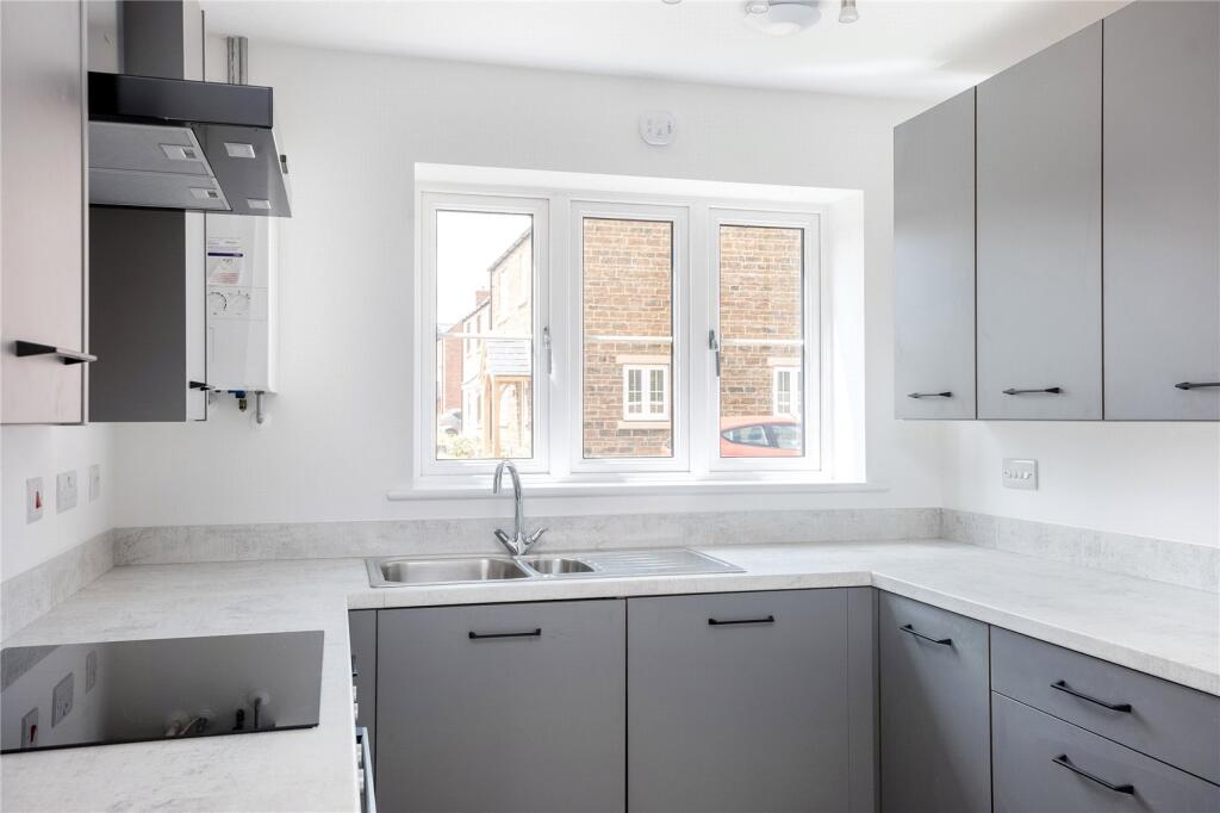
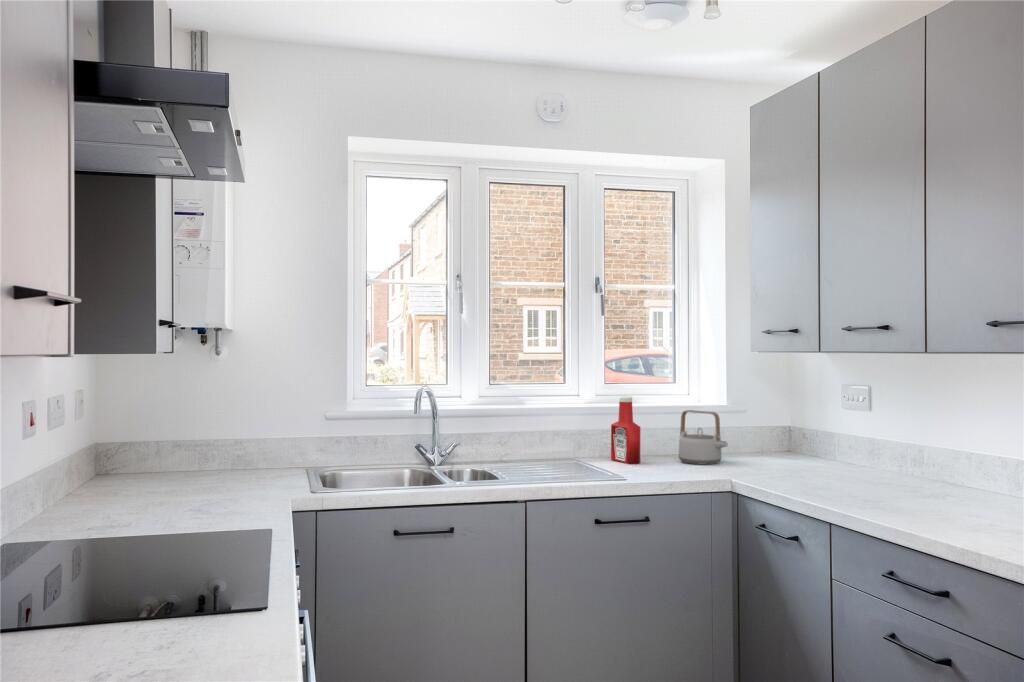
+ teapot [677,409,729,466]
+ soap bottle [610,396,641,465]
